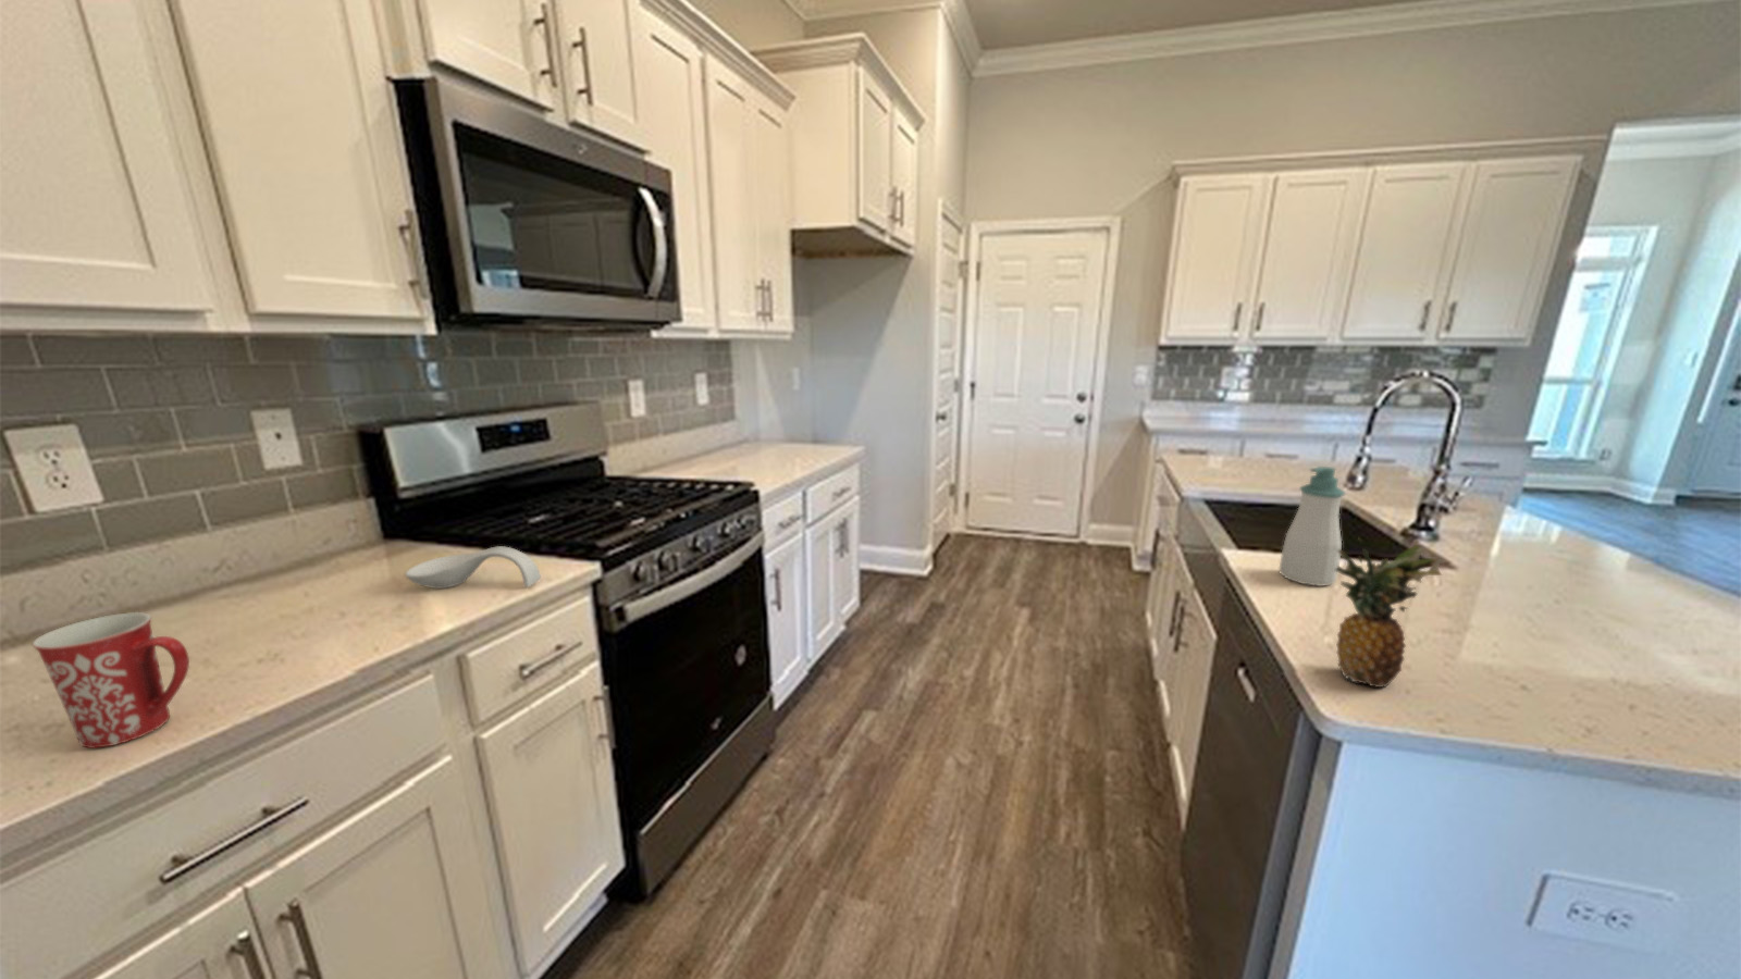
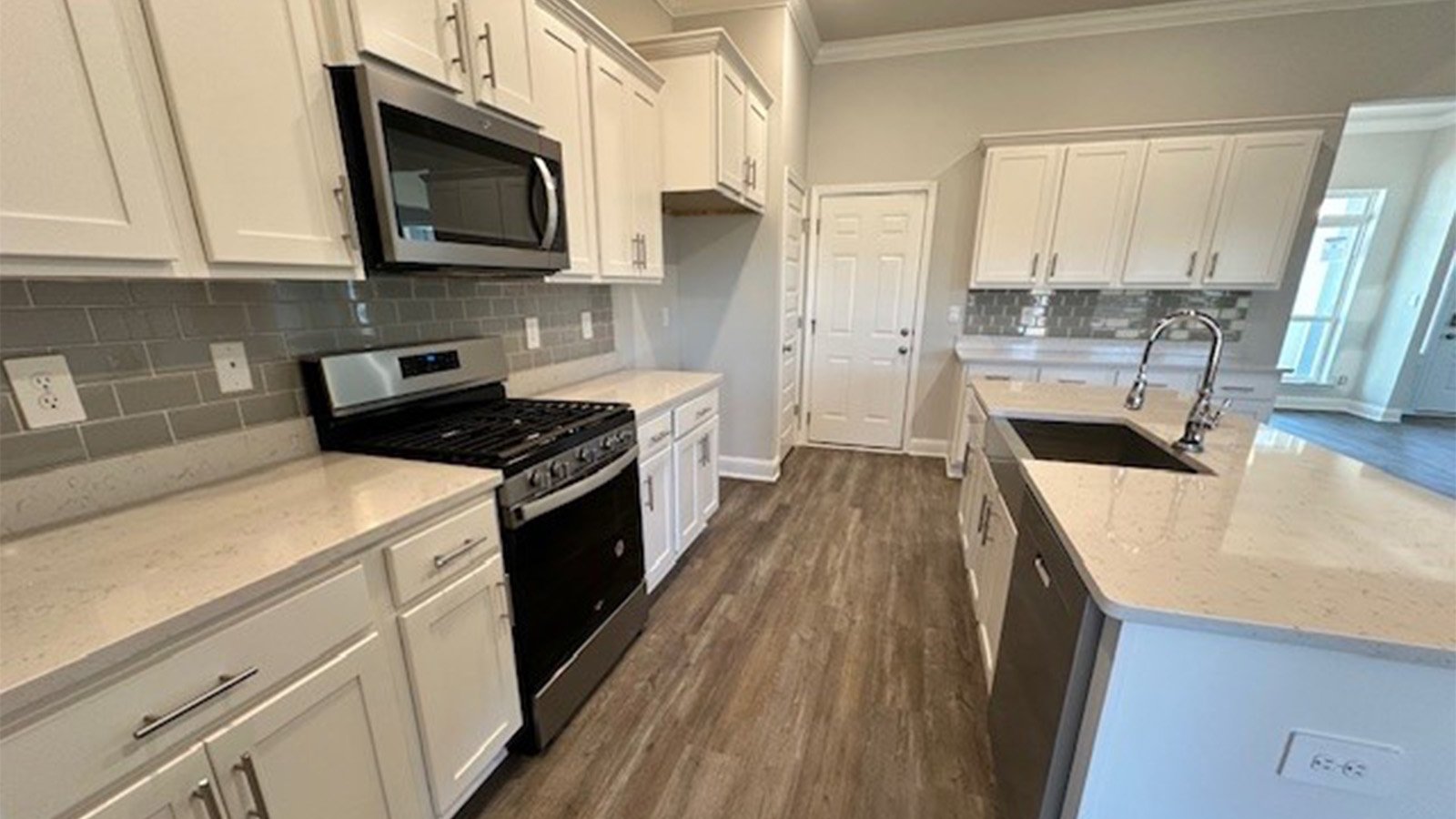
- soap bottle [1277,465,1346,587]
- spoon rest [404,545,542,589]
- mug [31,611,190,749]
- fruit [1336,537,1446,689]
